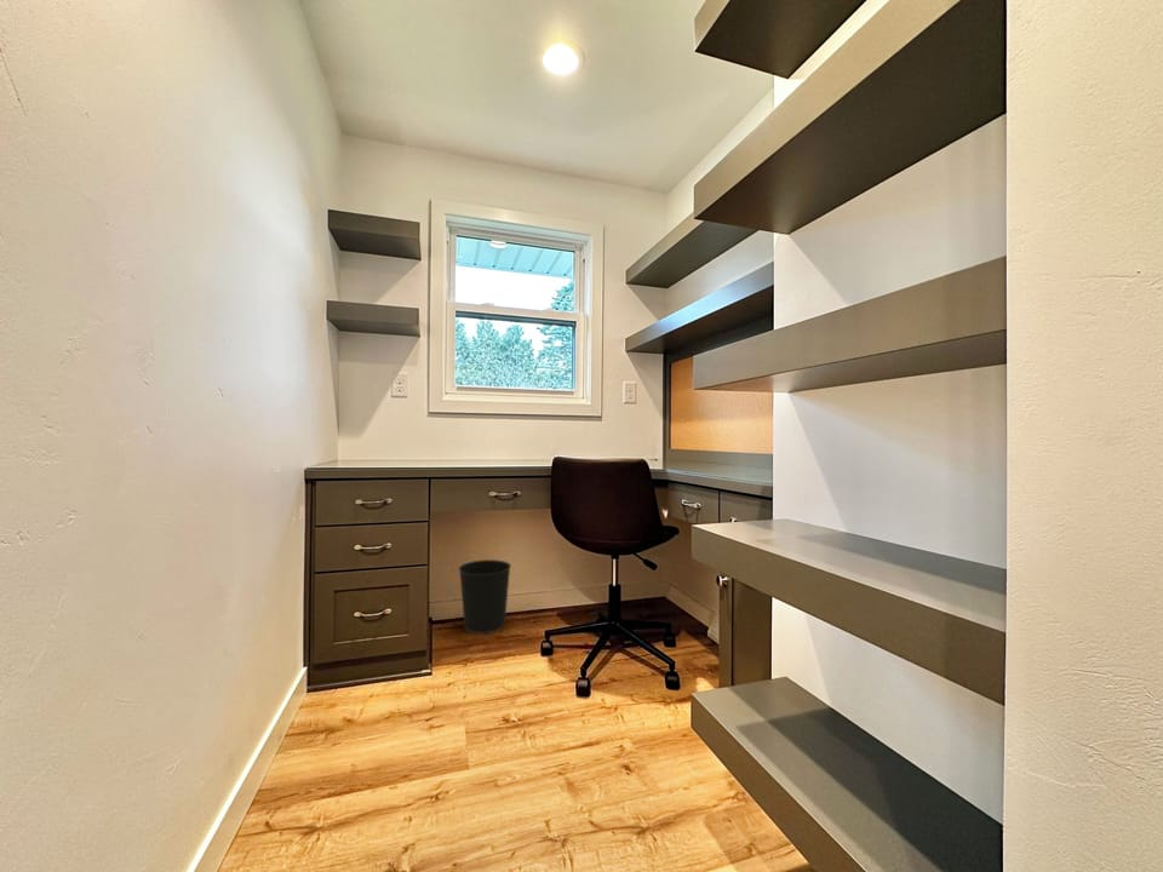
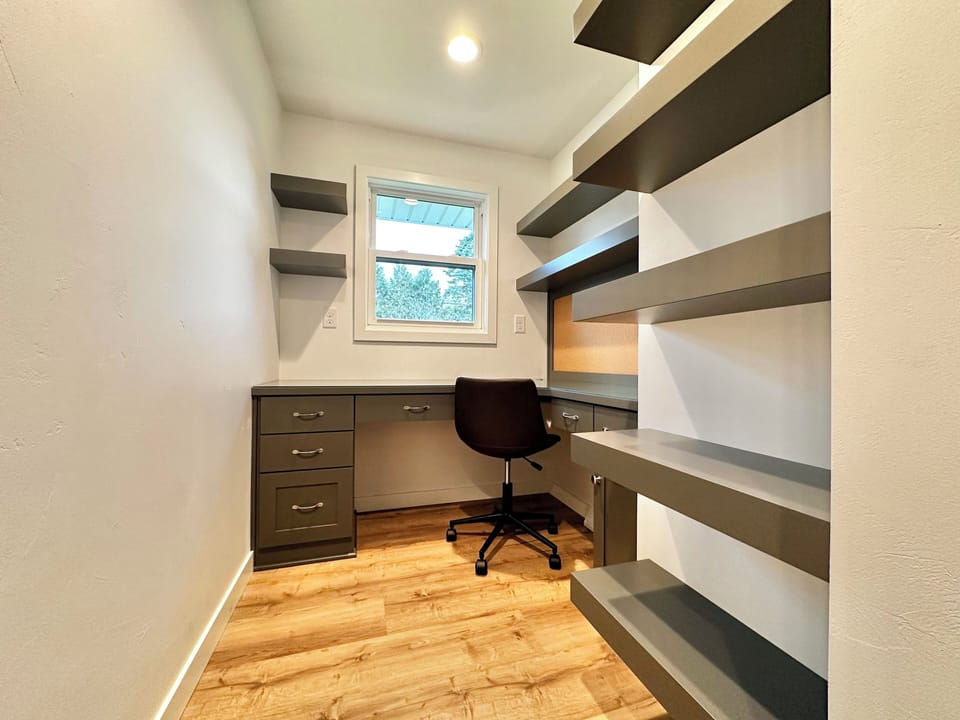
- wastebasket [457,558,512,636]
